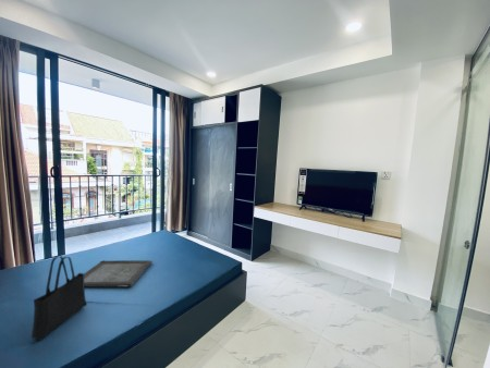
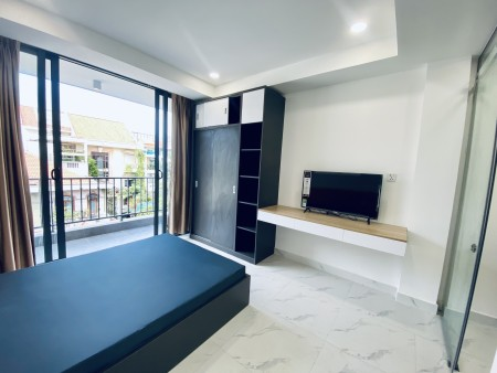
- serving tray [84,259,154,287]
- tote bag [30,255,88,342]
